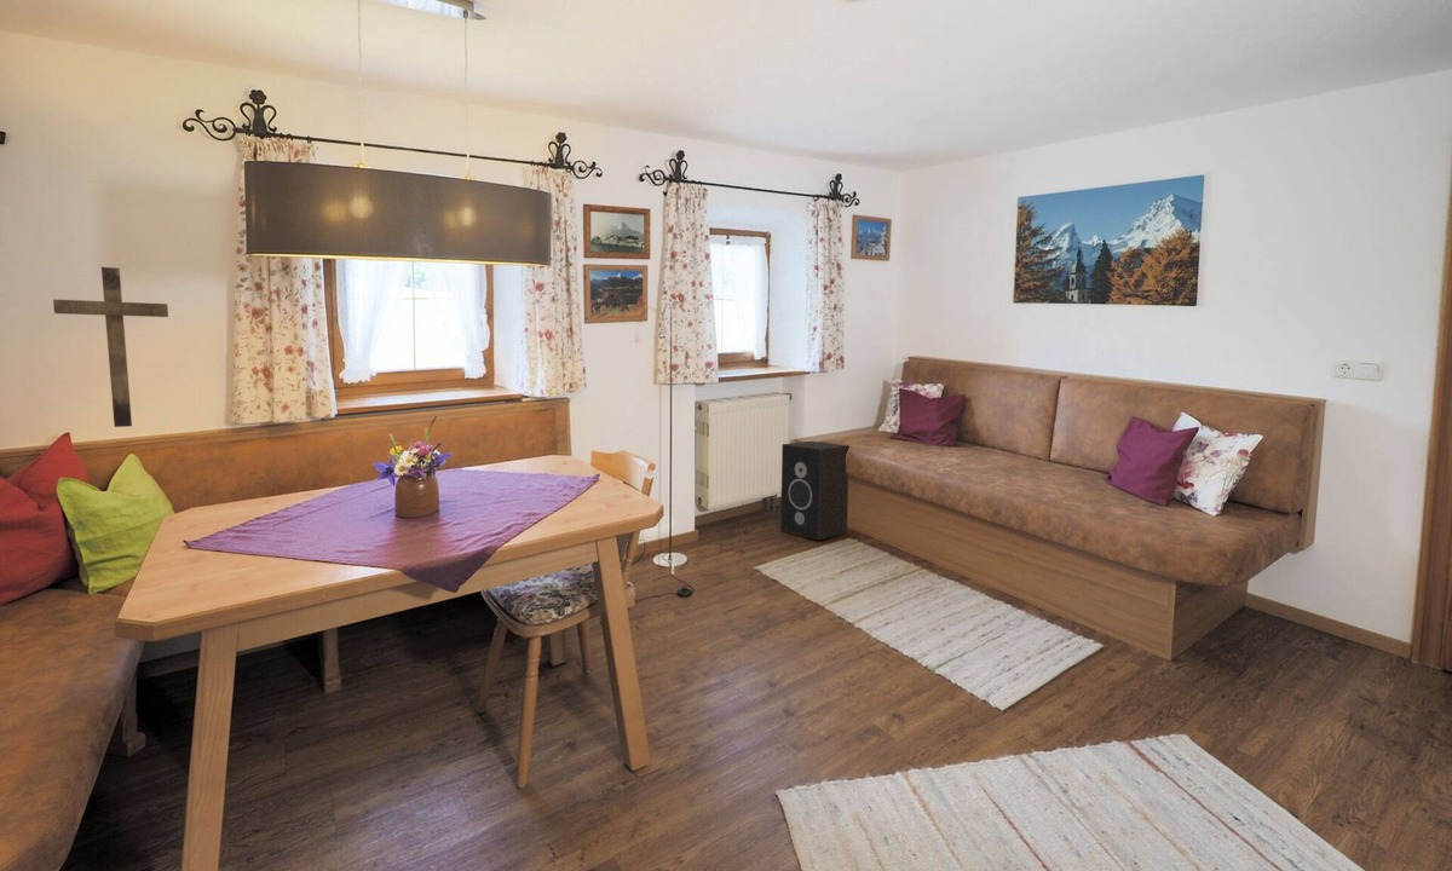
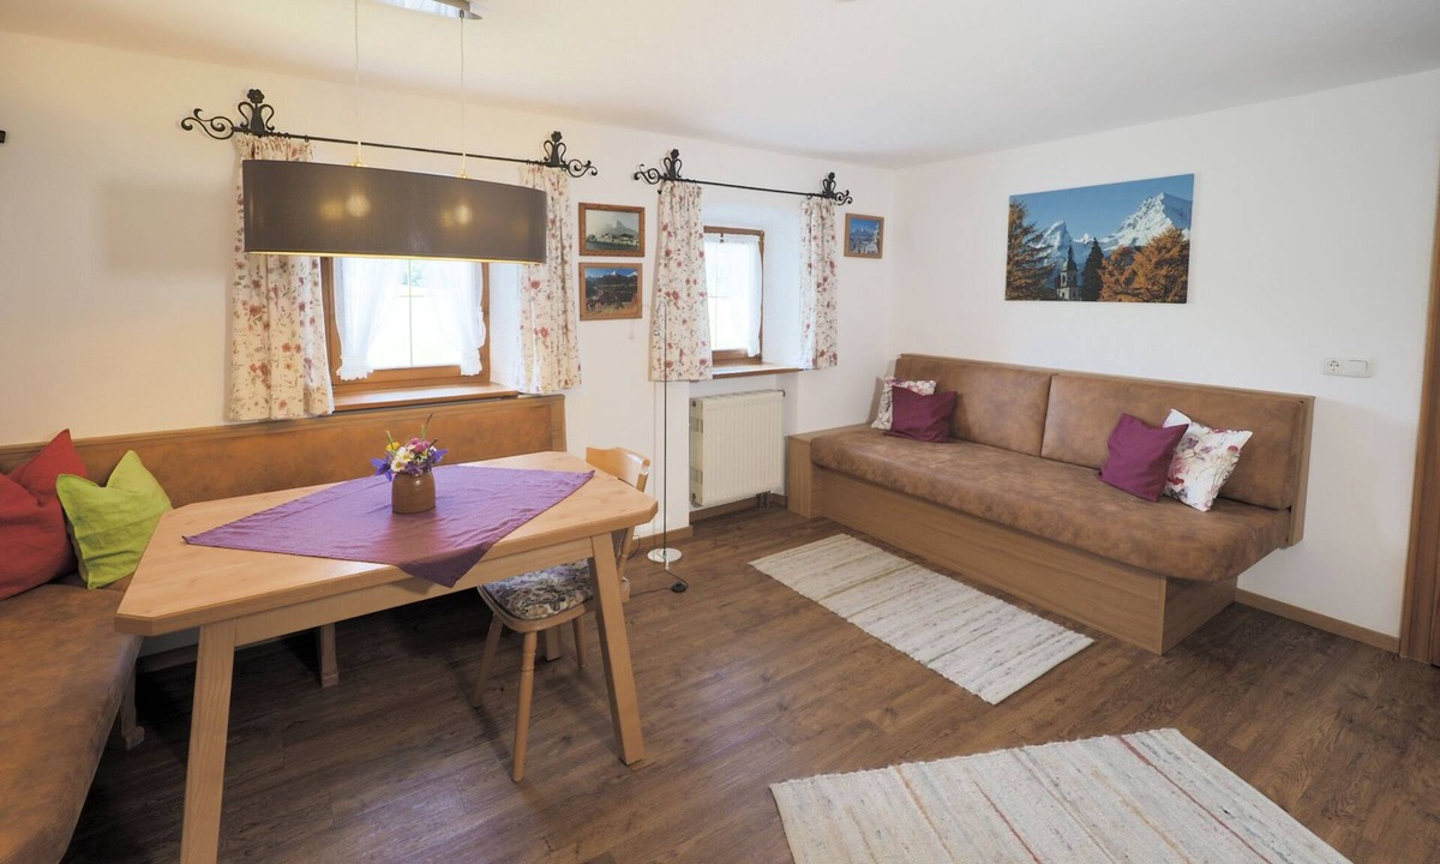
- crucifix [52,266,169,428]
- speaker [779,440,851,541]
